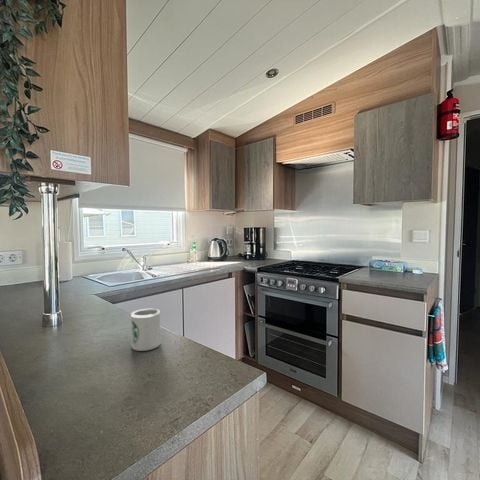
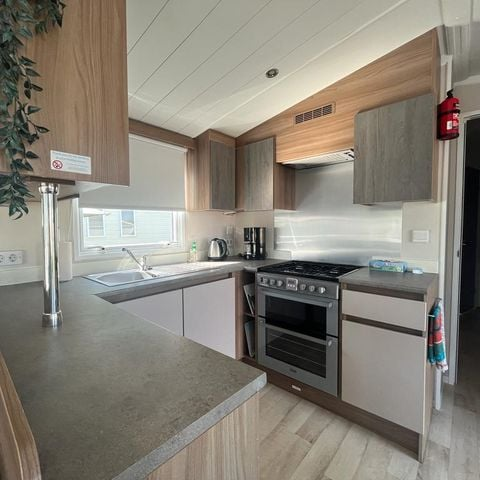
- mug [130,308,162,352]
